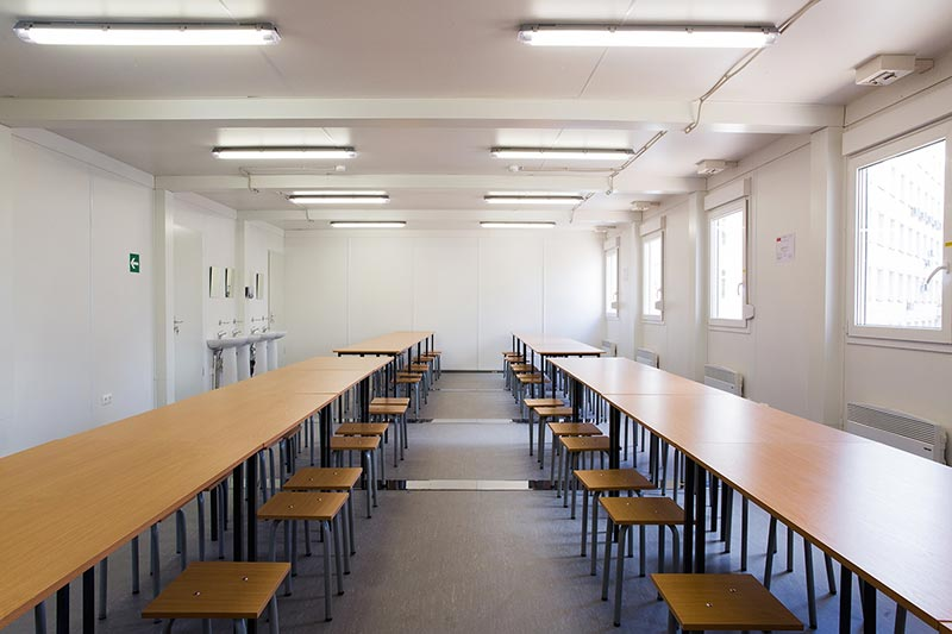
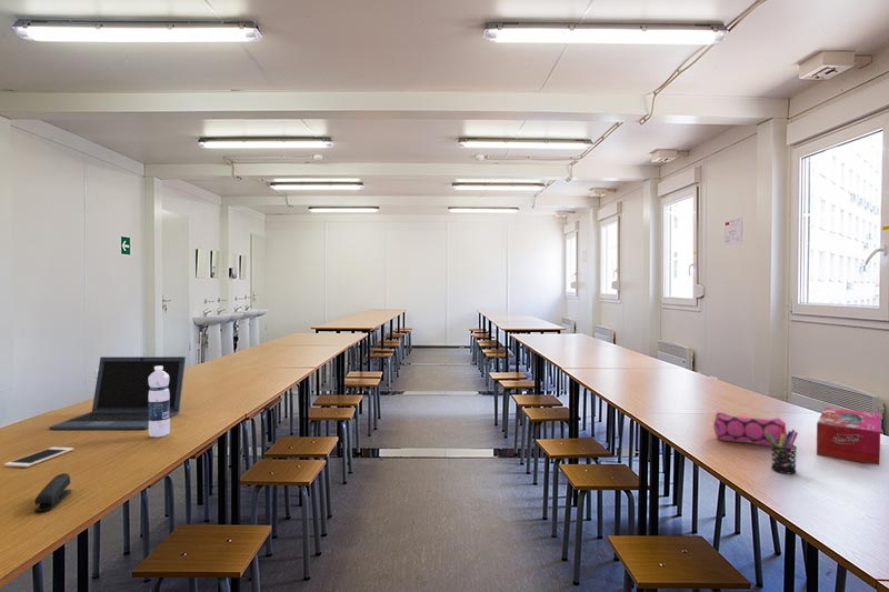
+ cell phone [3,446,74,469]
+ pencil case [712,410,788,446]
+ stapler [33,472,72,512]
+ laptop [49,355,187,430]
+ water bottle [148,367,171,438]
+ pen holder [766,424,799,474]
+ tissue box [816,407,881,466]
